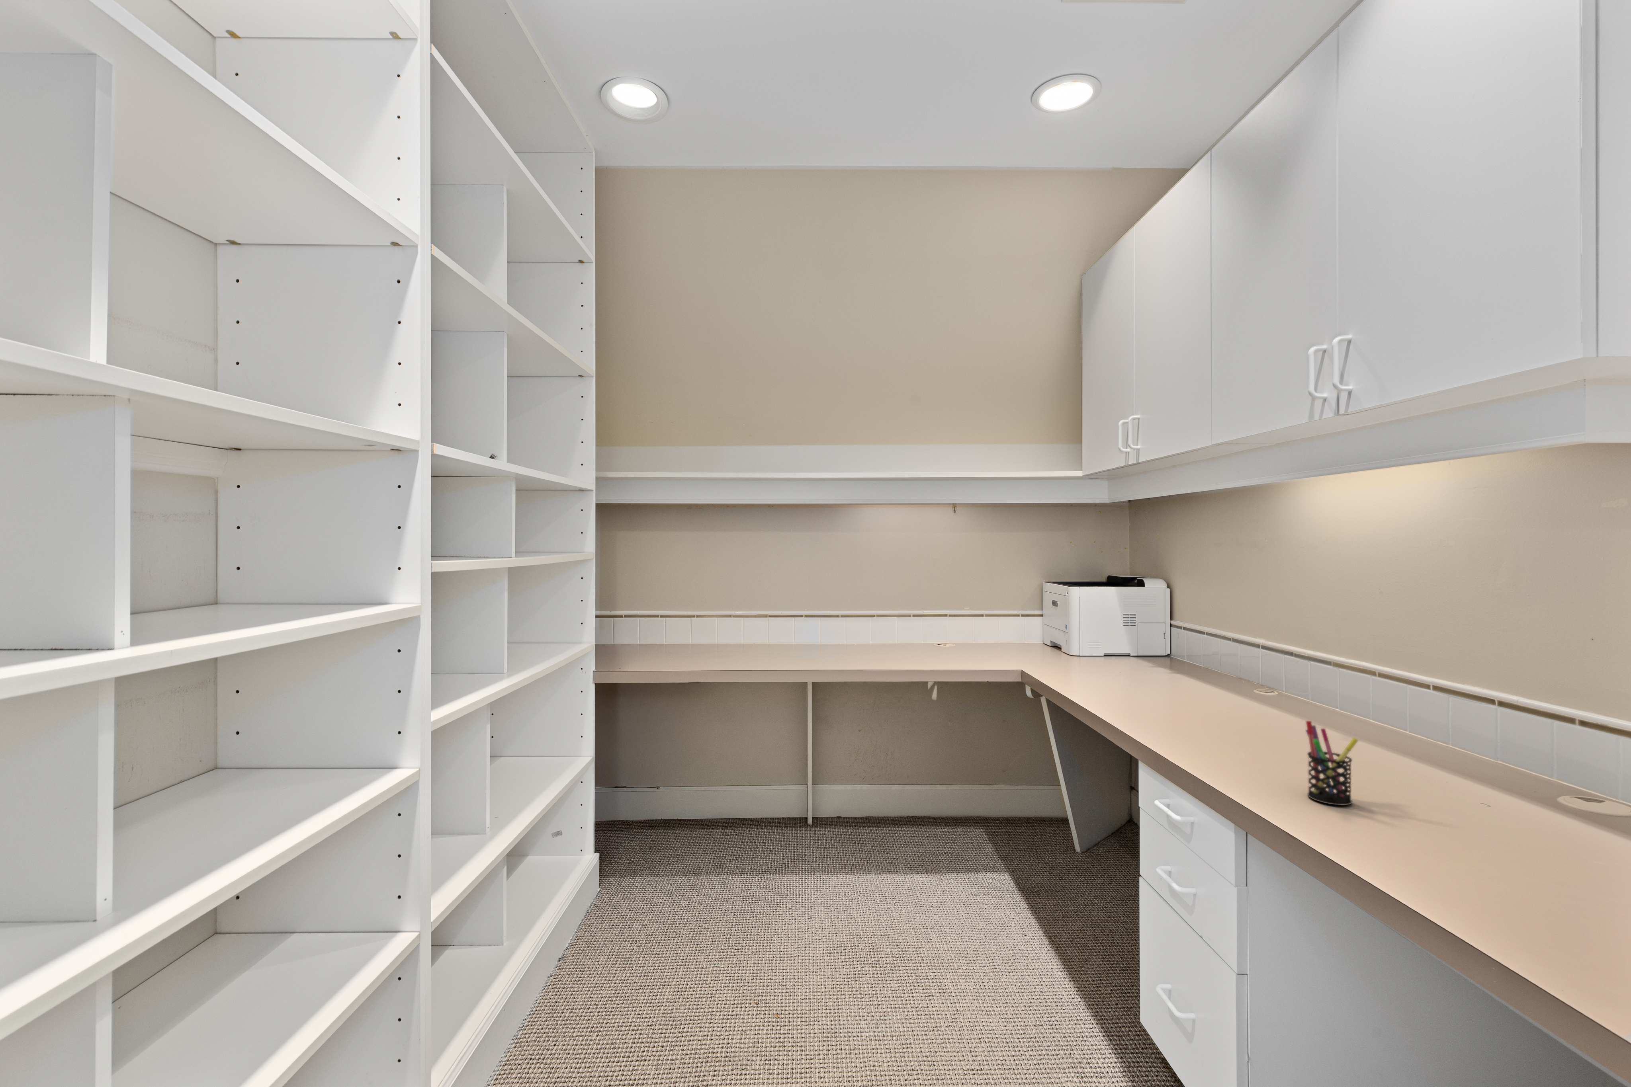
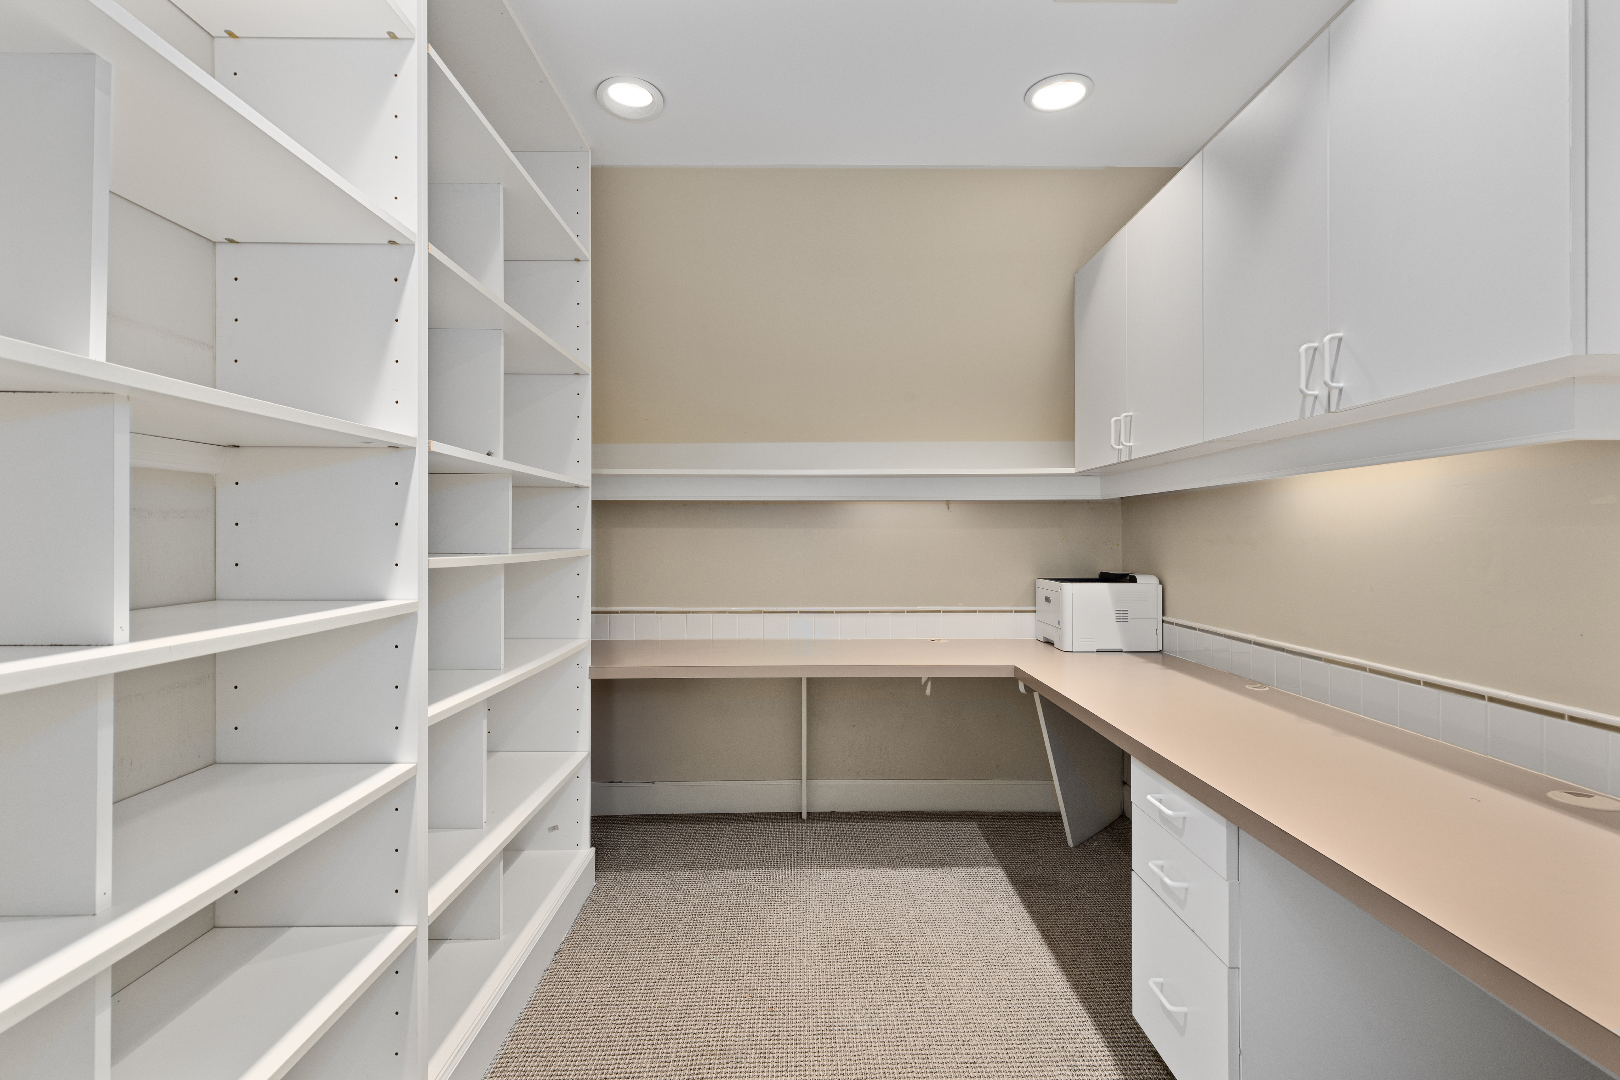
- pen holder [1306,721,1359,806]
